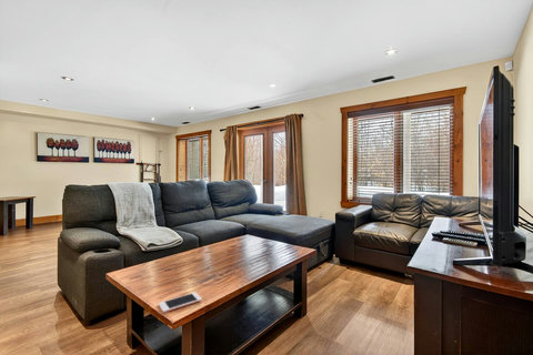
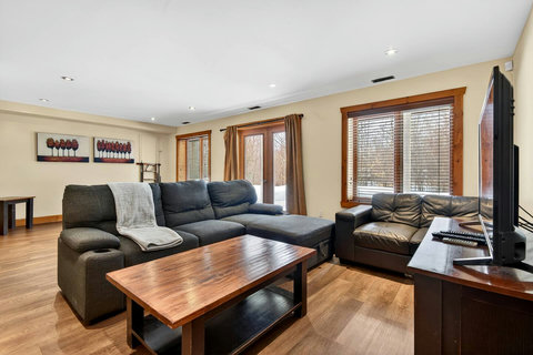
- cell phone [158,292,203,314]
